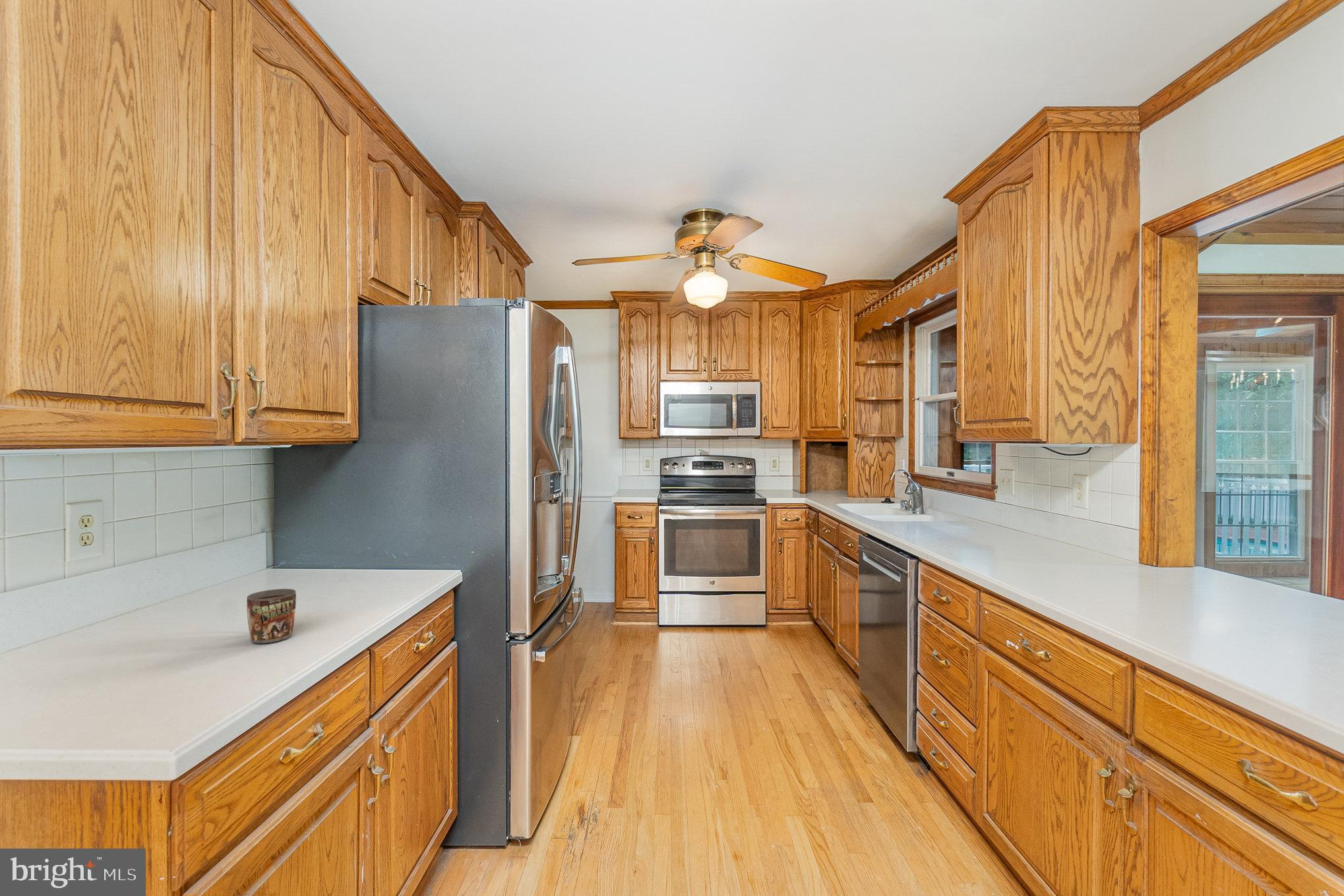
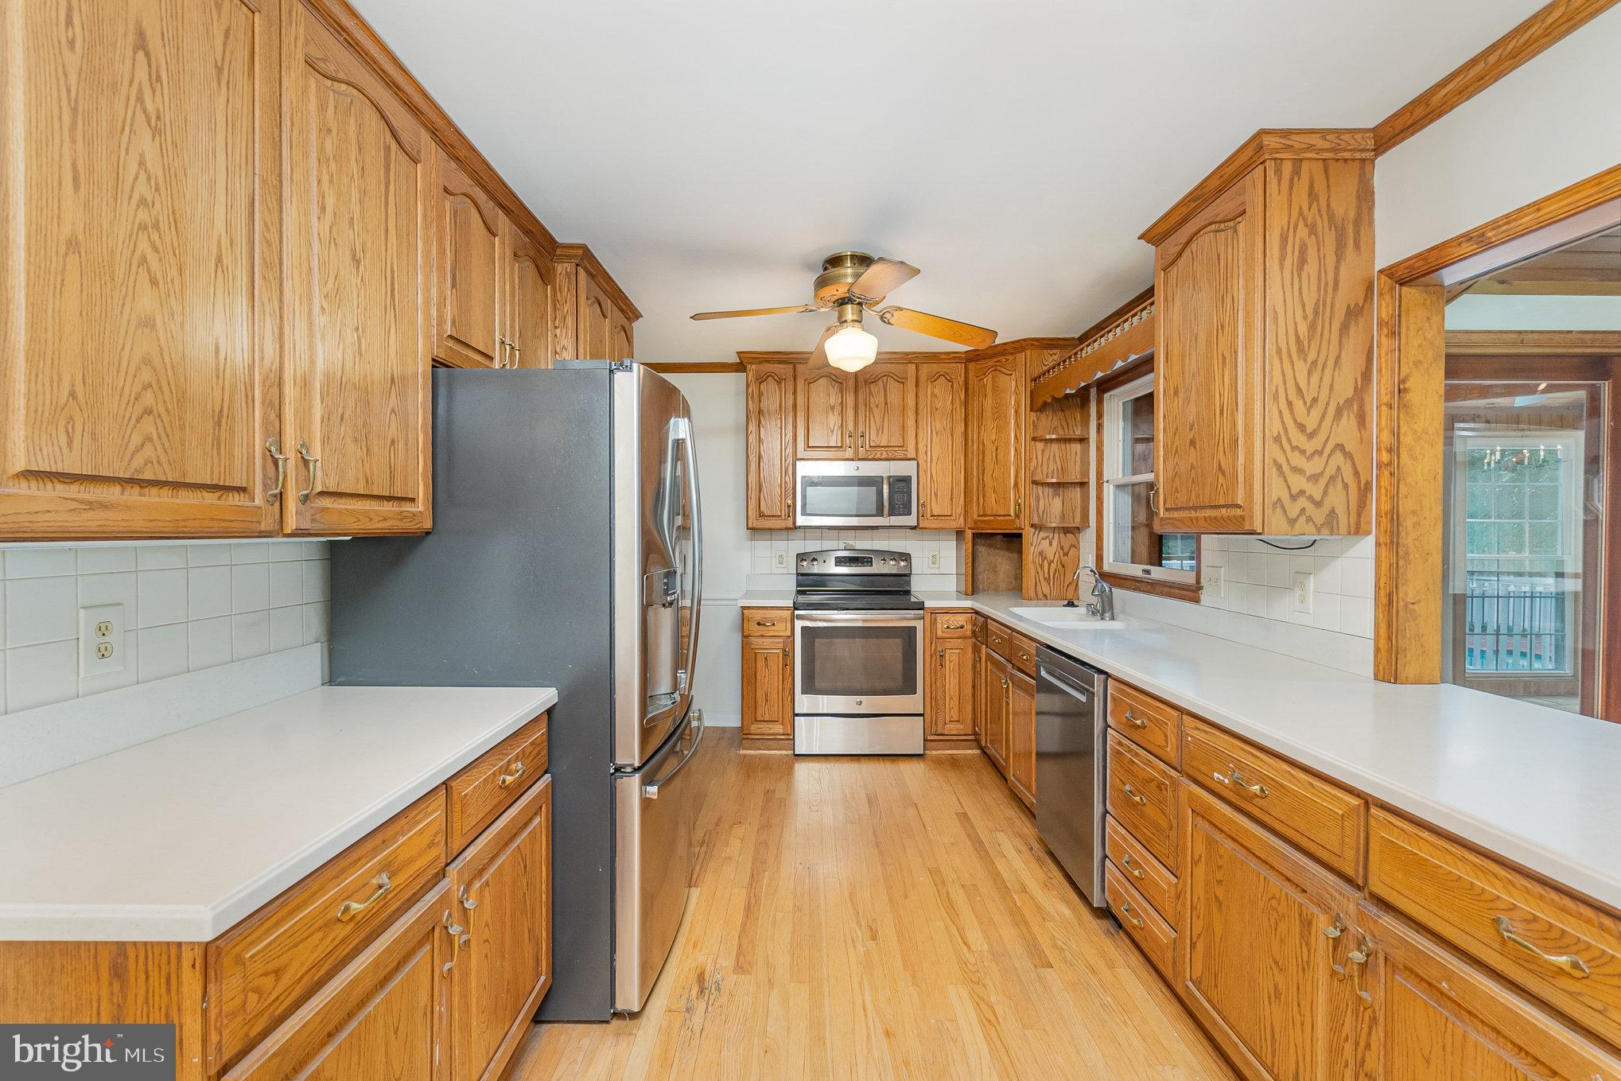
- mug [247,588,297,644]
